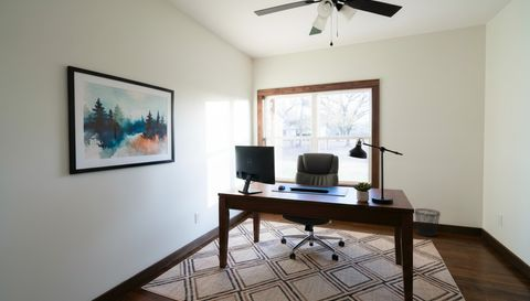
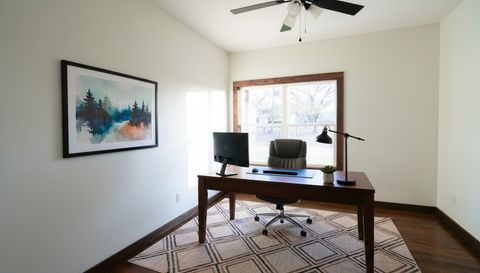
- wastebasket [413,207,442,238]
